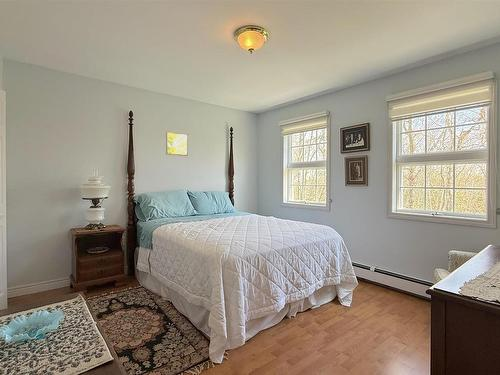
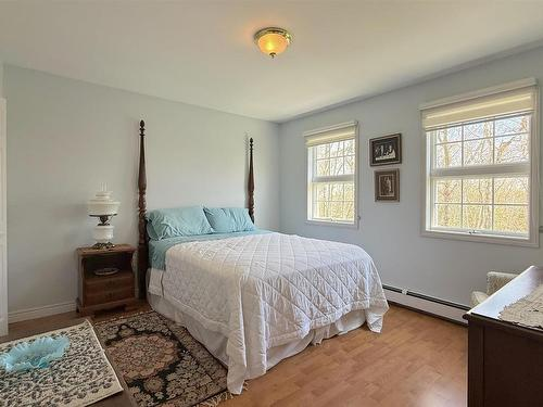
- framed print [165,131,189,157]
